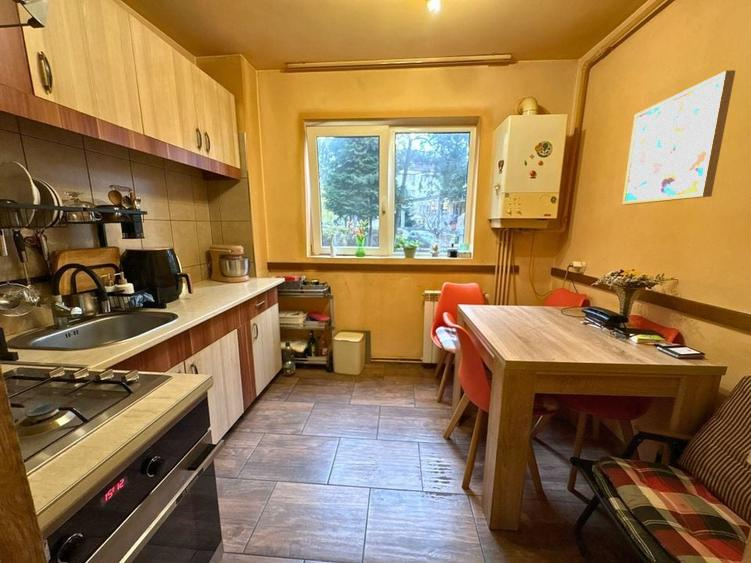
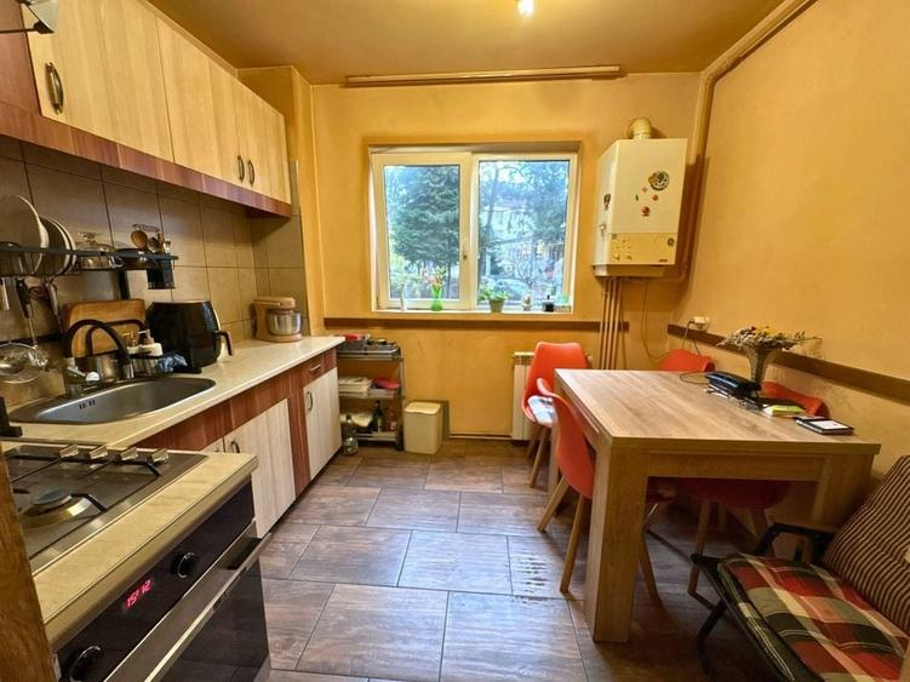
- wall art [621,69,737,206]
